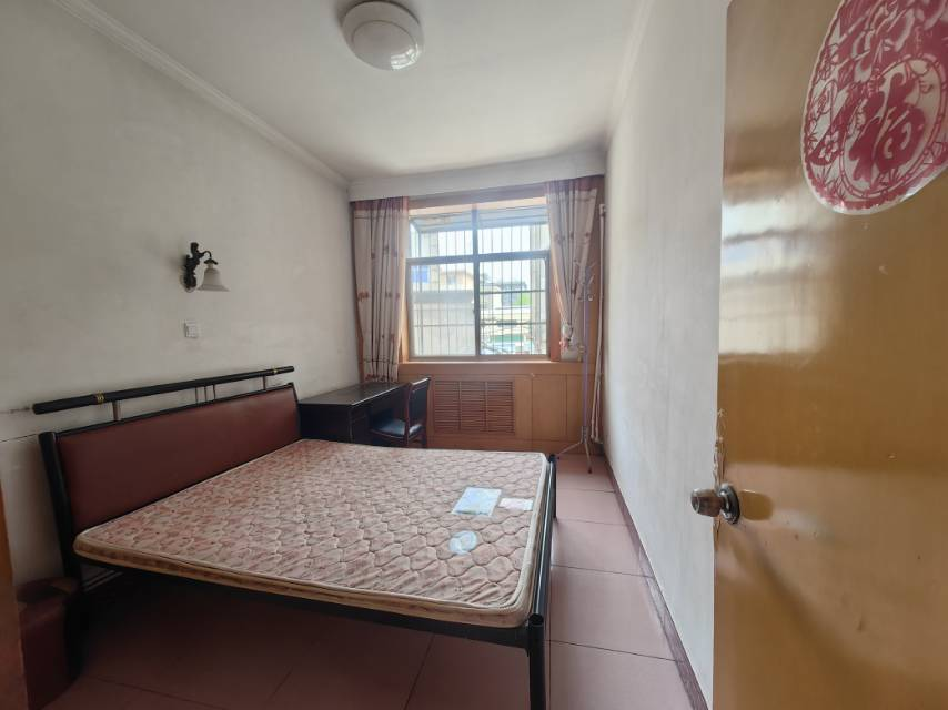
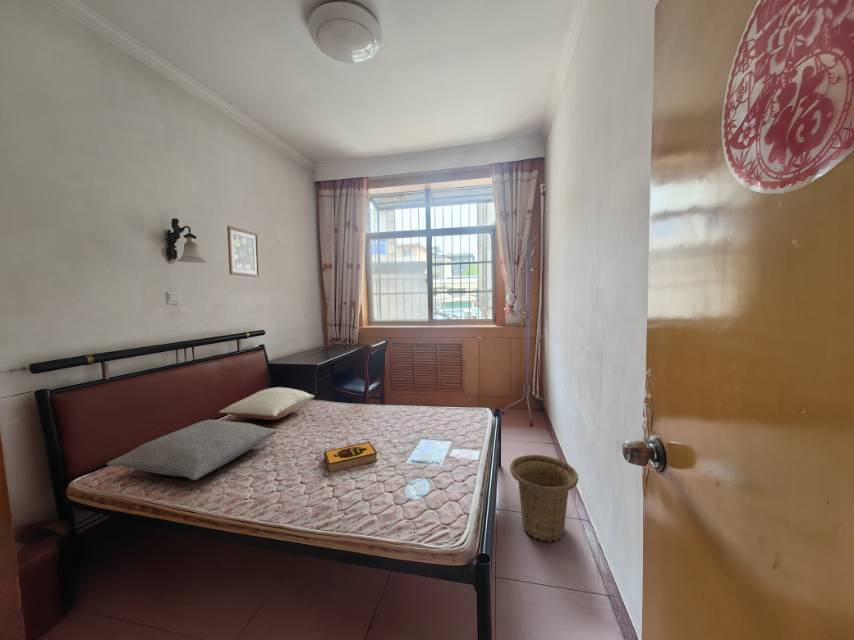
+ wall art [226,225,261,278]
+ pillow [106,419,279,481]
+ hardback book [323,440,378,474]
+ basket [509,454,579,543]
+ pillow [219,386,315,421]
